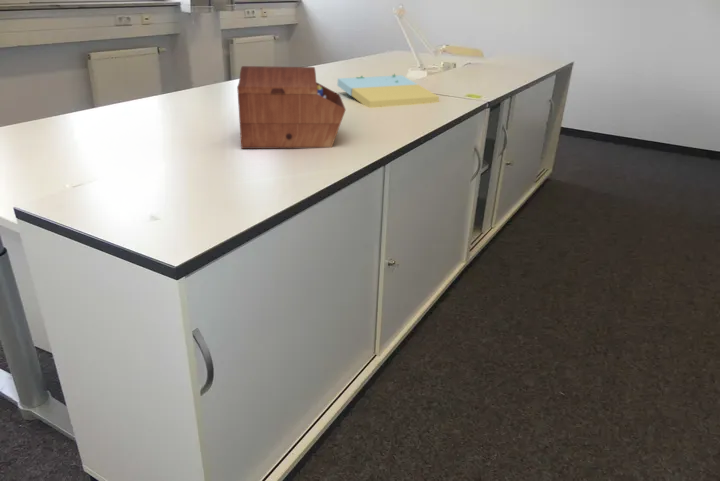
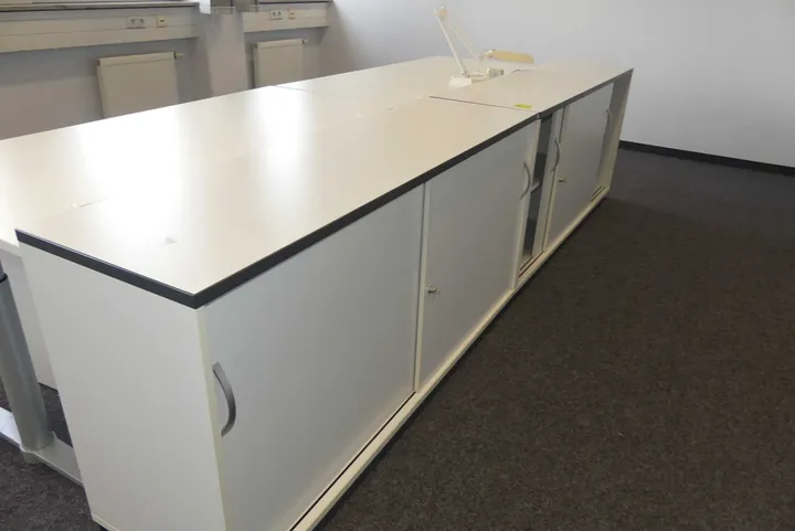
- sewing box [236,65,347,150]
- architectural model [336,73,440,108]
